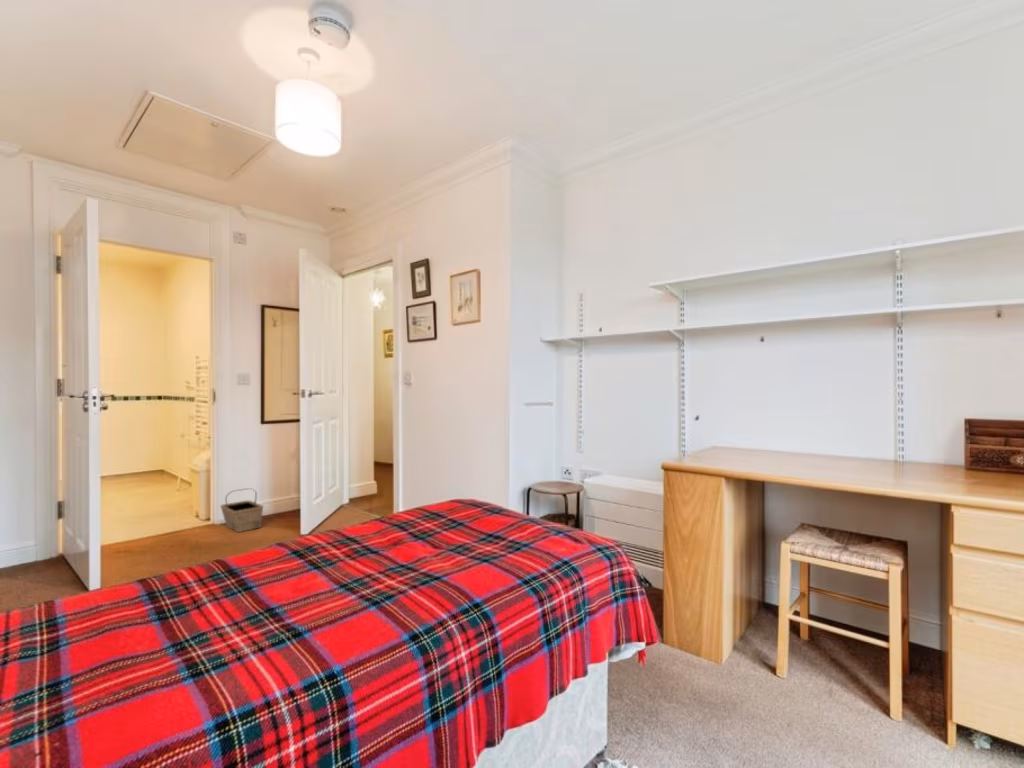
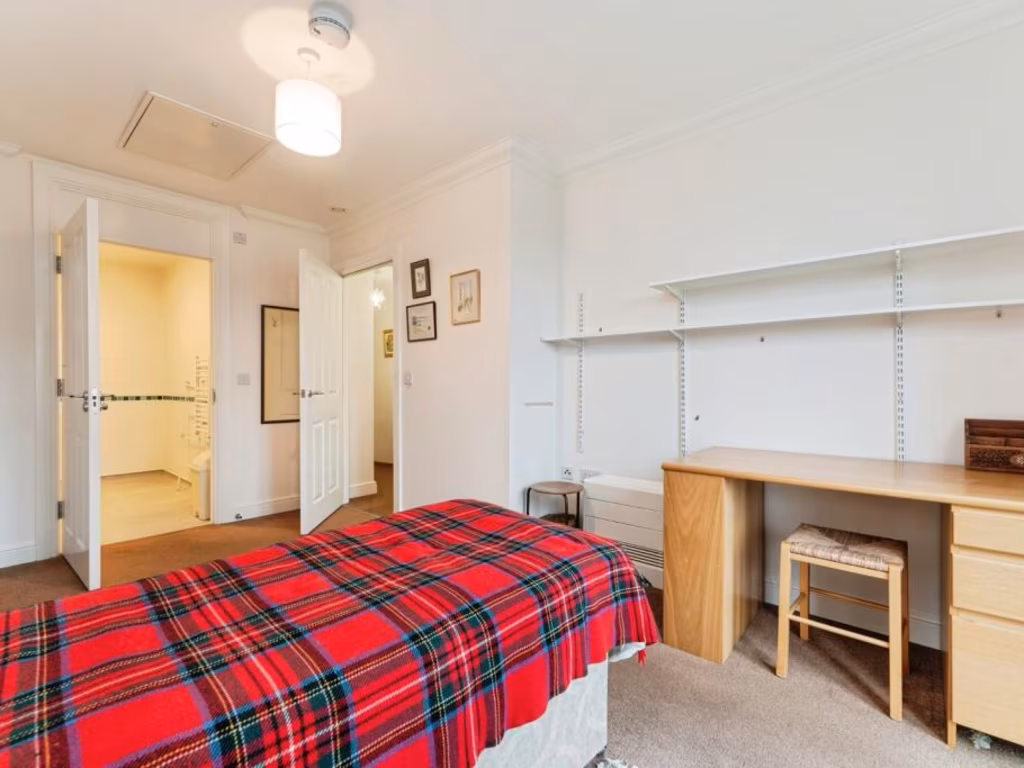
- basket [220,487,264,533]
